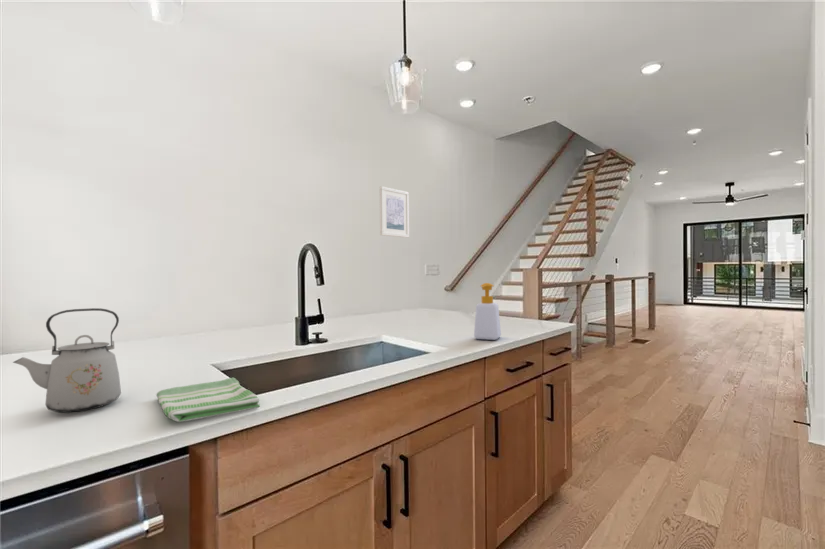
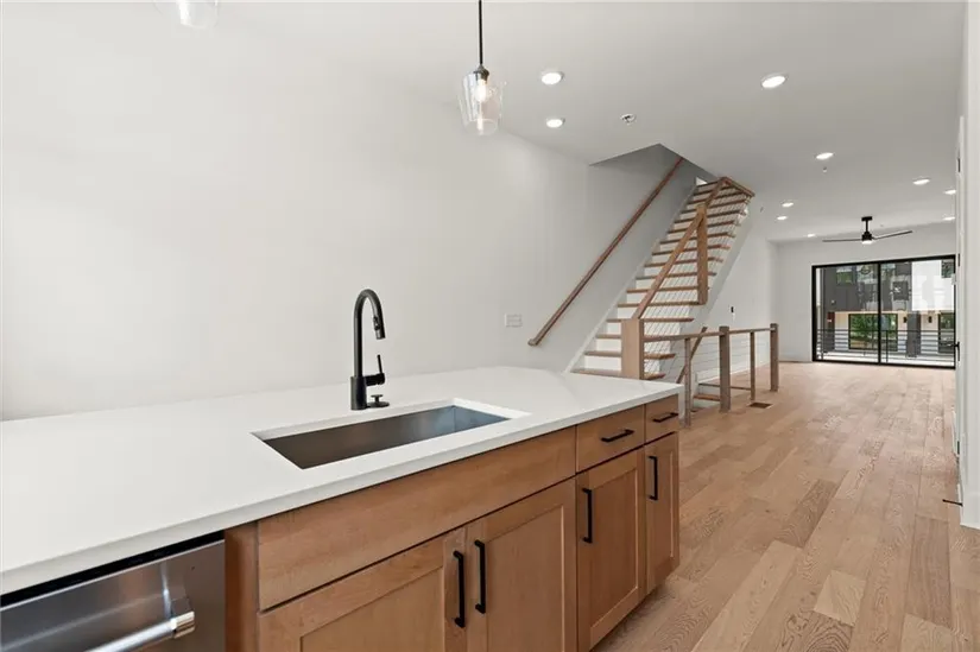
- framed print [379,185,410,239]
- dish towel [155,377,261,423]
- soap bottle [473,282,502,341]
- kettle [12,307,122,414]
